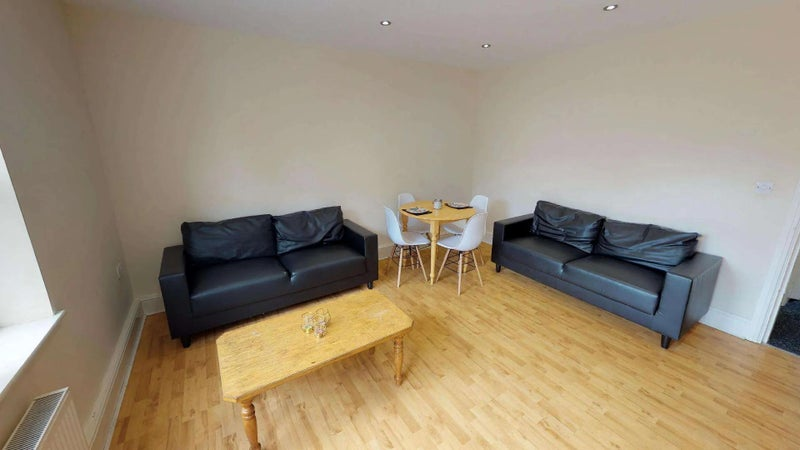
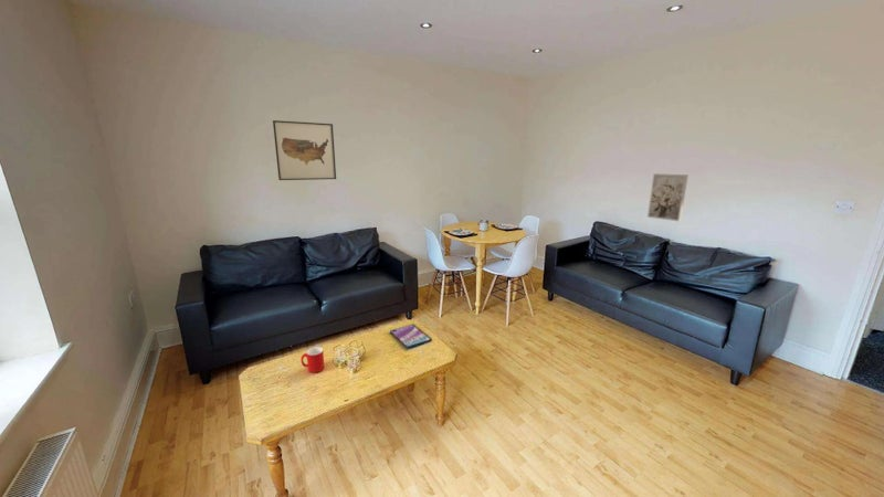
+ video game case [389,322,433,349]
+ wall art [646,172,690,222]
+ cup [299,346,326,374]
+ wall art [272,119,337,181]
